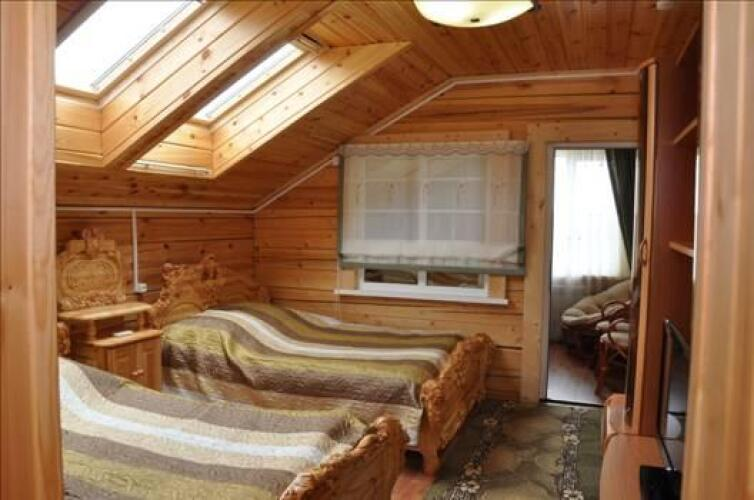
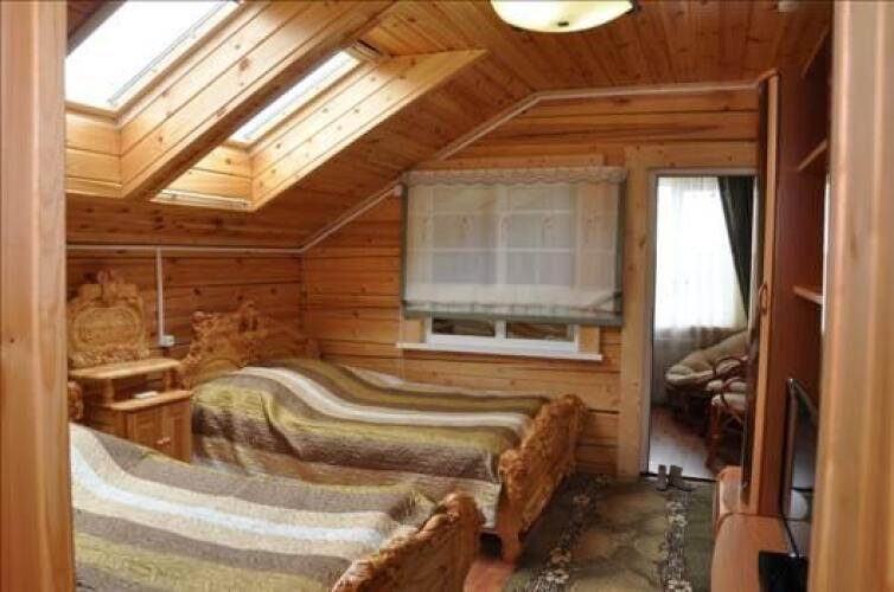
+ boots [647,463,692,493]
